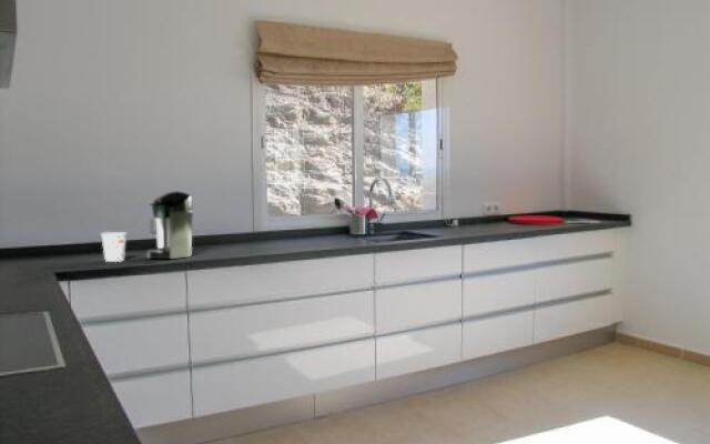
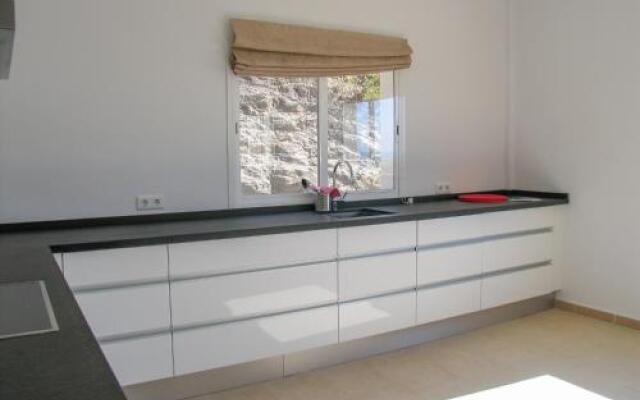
- cup [100,231,128,263]
- coffee maker [146,190,194,260]
